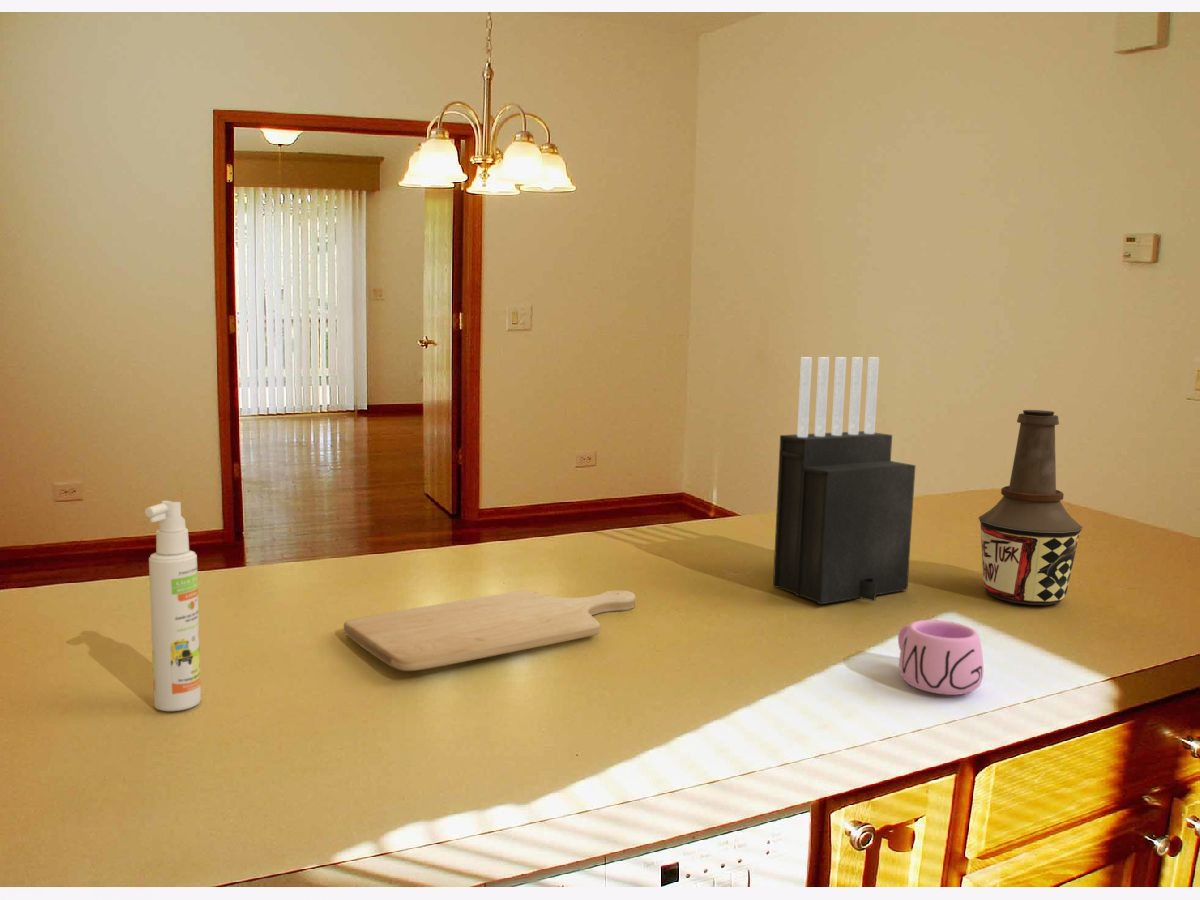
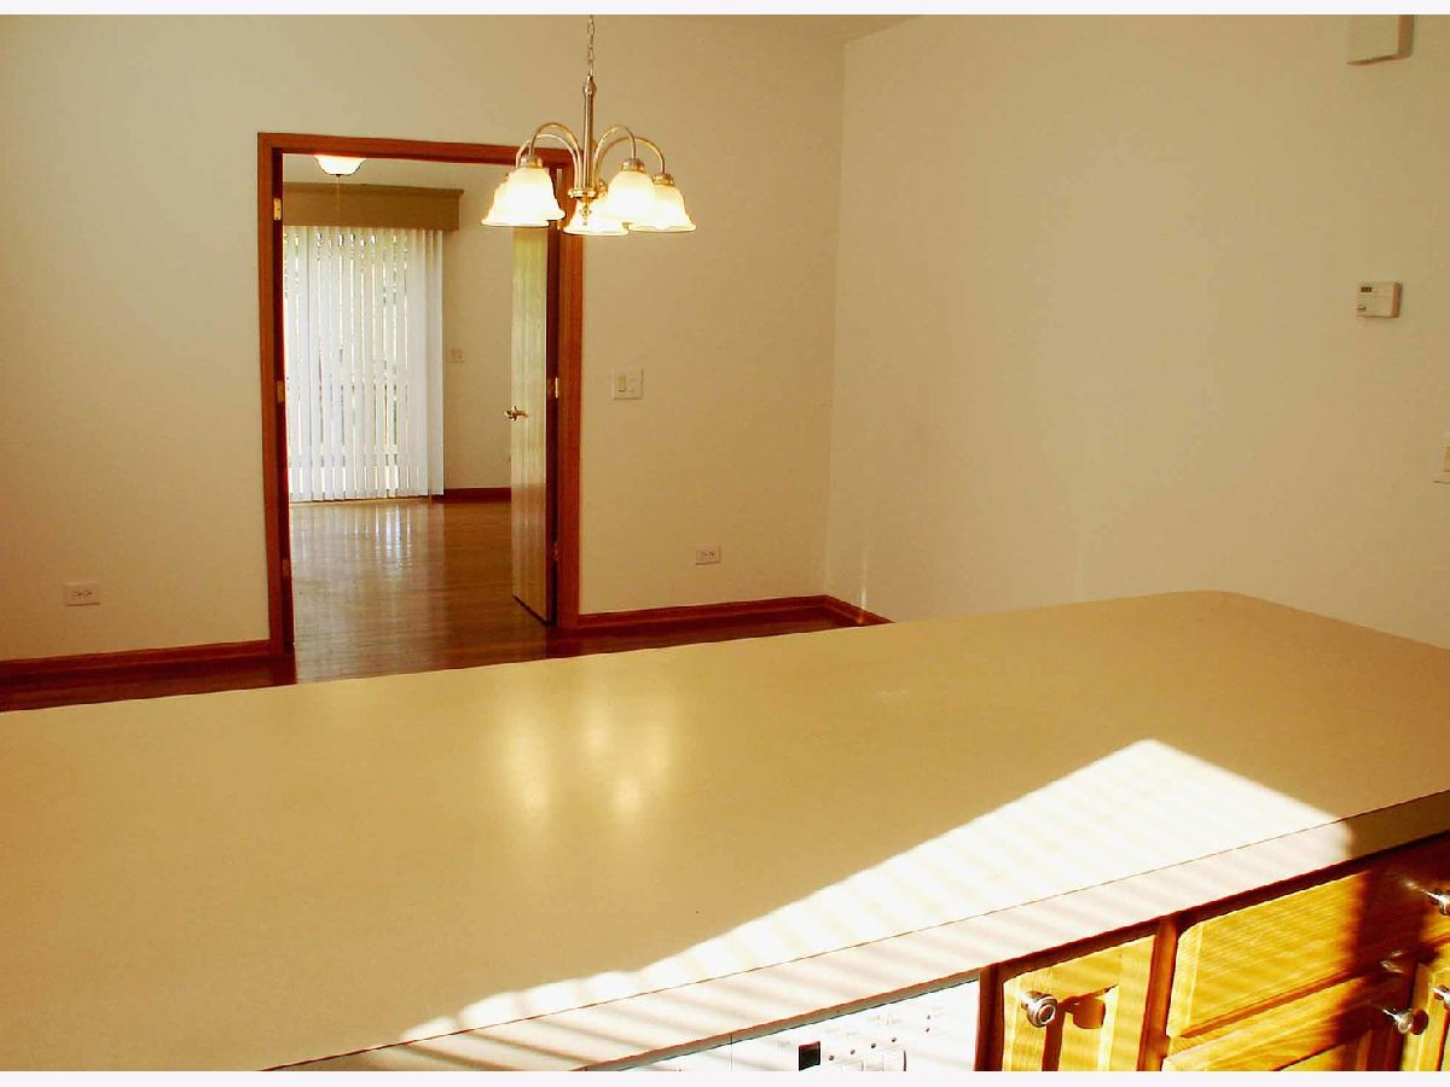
- bottle [978,409,1084,606]
- knife block [772,356,917,605]
- mug [897,619,984,696]
- chopping board [343,590,636,672]
- spray bottle [144,500,202,712]
